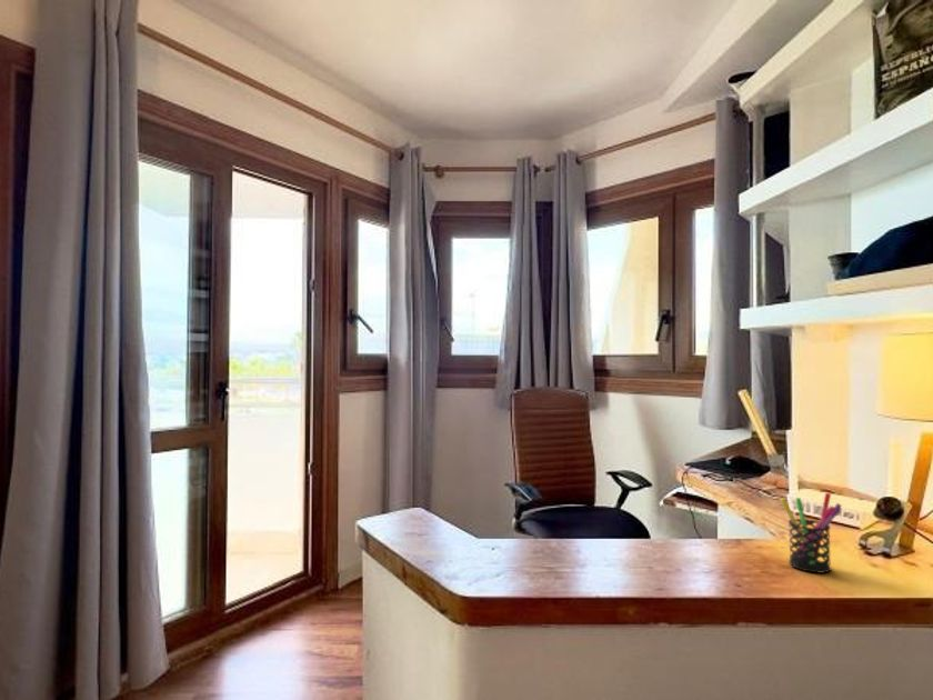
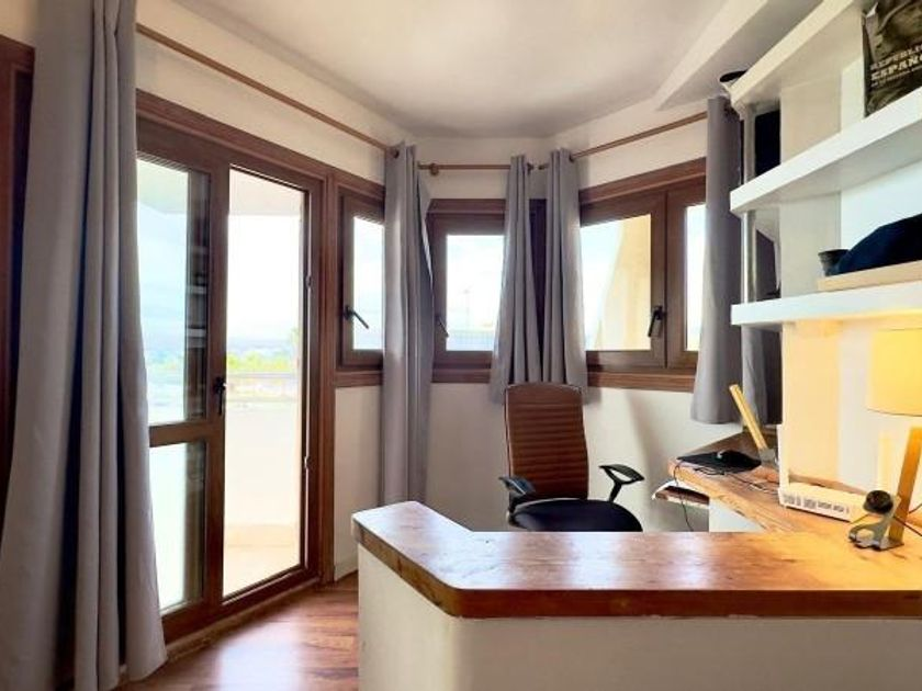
- pen holder [779,491,843,574]
